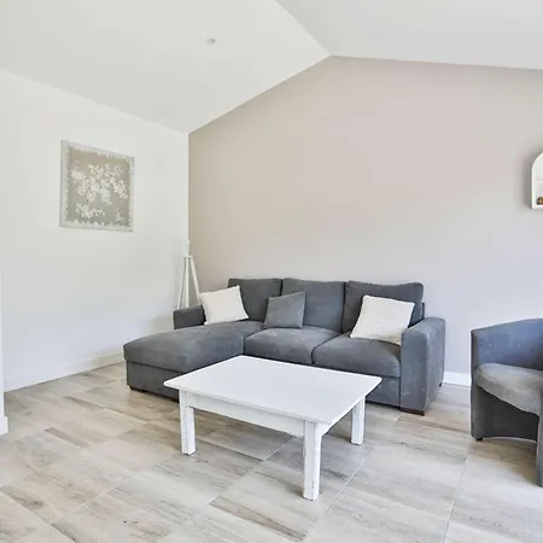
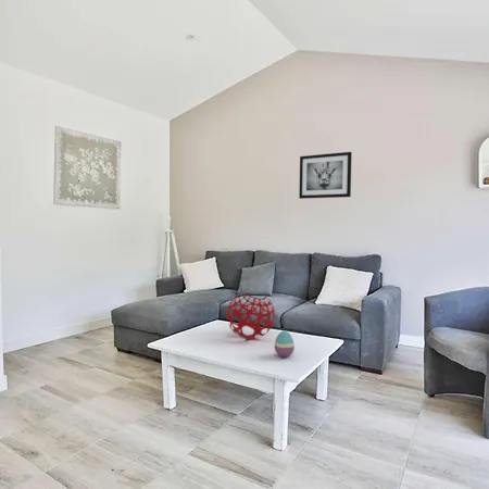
+ decorative egg [274,330,296,359]
+ wall art [298,151,353,200]
+ decorative sphere [225,291,276,340]
